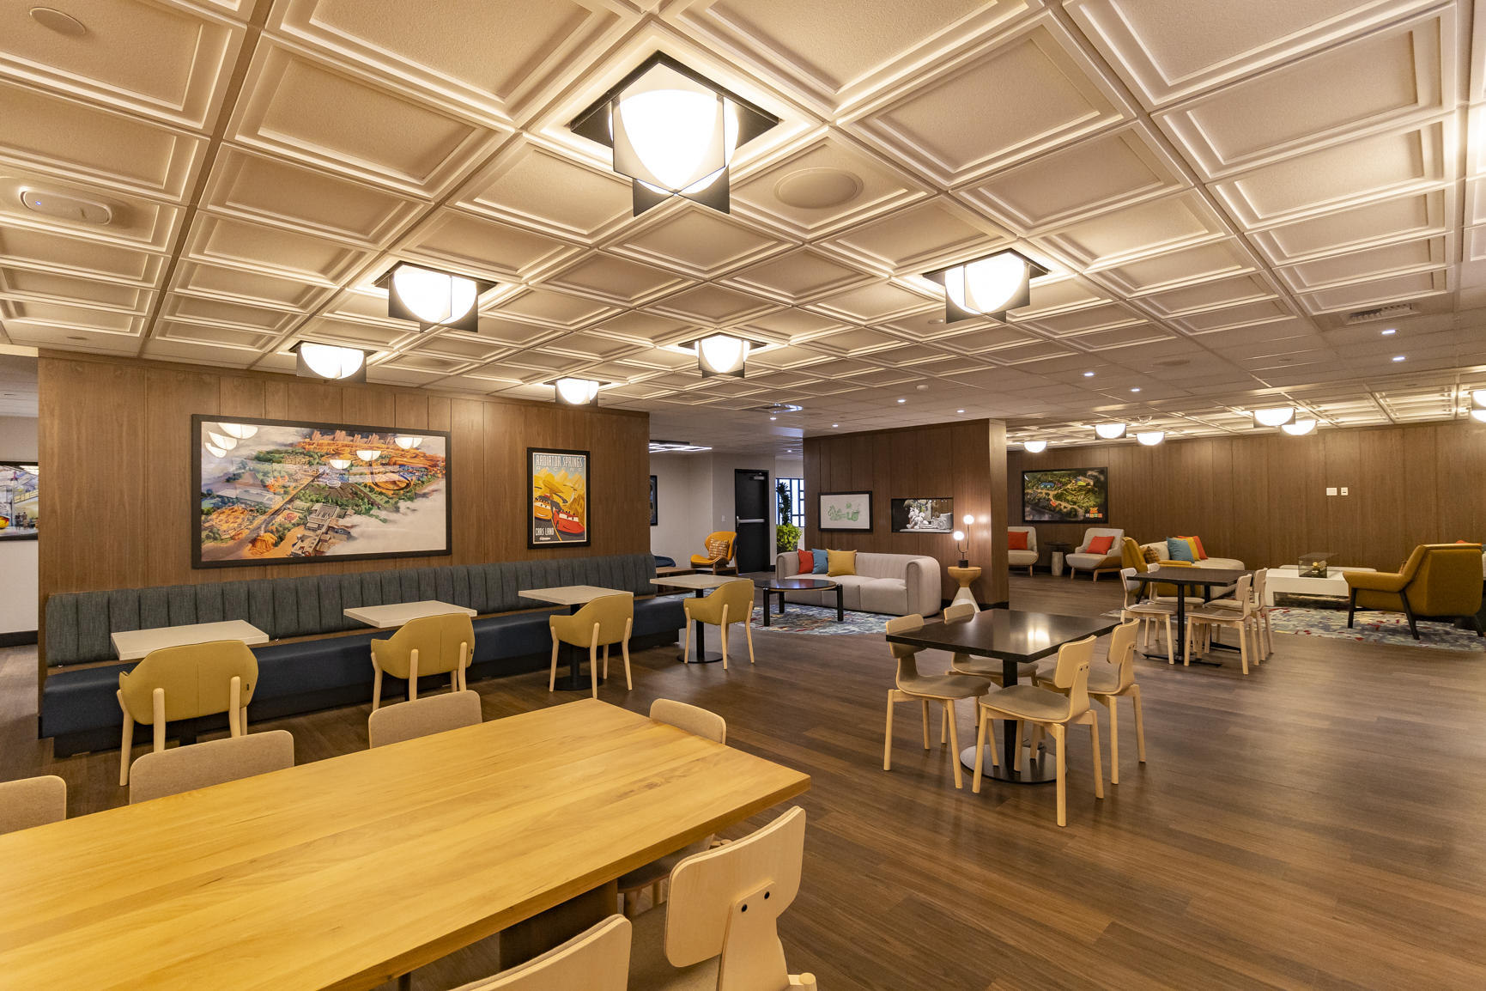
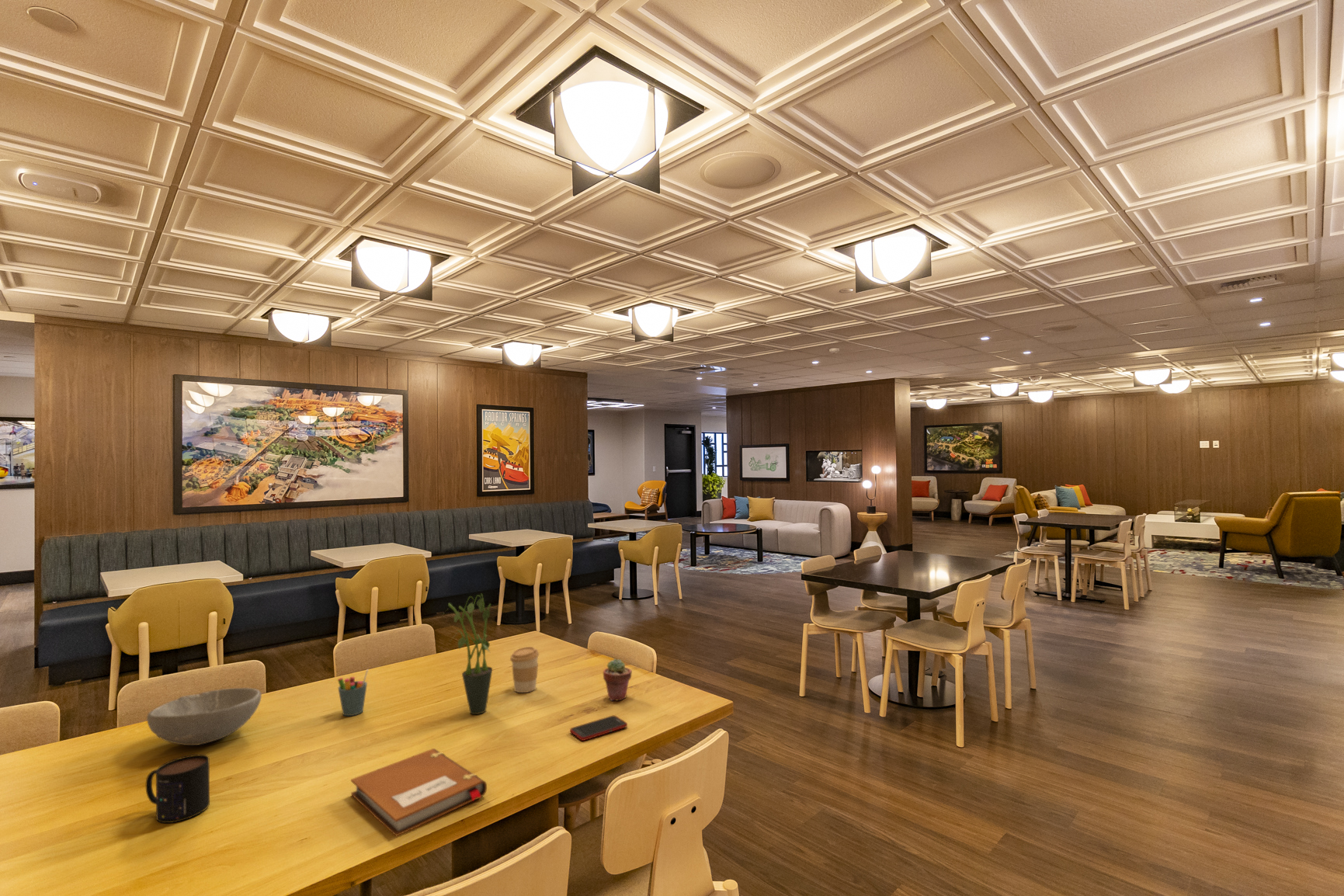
+ potted plant [442,593,493,715]
+ pen holder [337,669,369,717]
+ potted succulent [603,658,633,702]
+ mug [144,754,210,824]
+ notebook [350,748,488,837]
+ cell phone [569,714,628,741]
+ bowl [146,687,262,746]
+ coffee cup [509,646,540,693]
